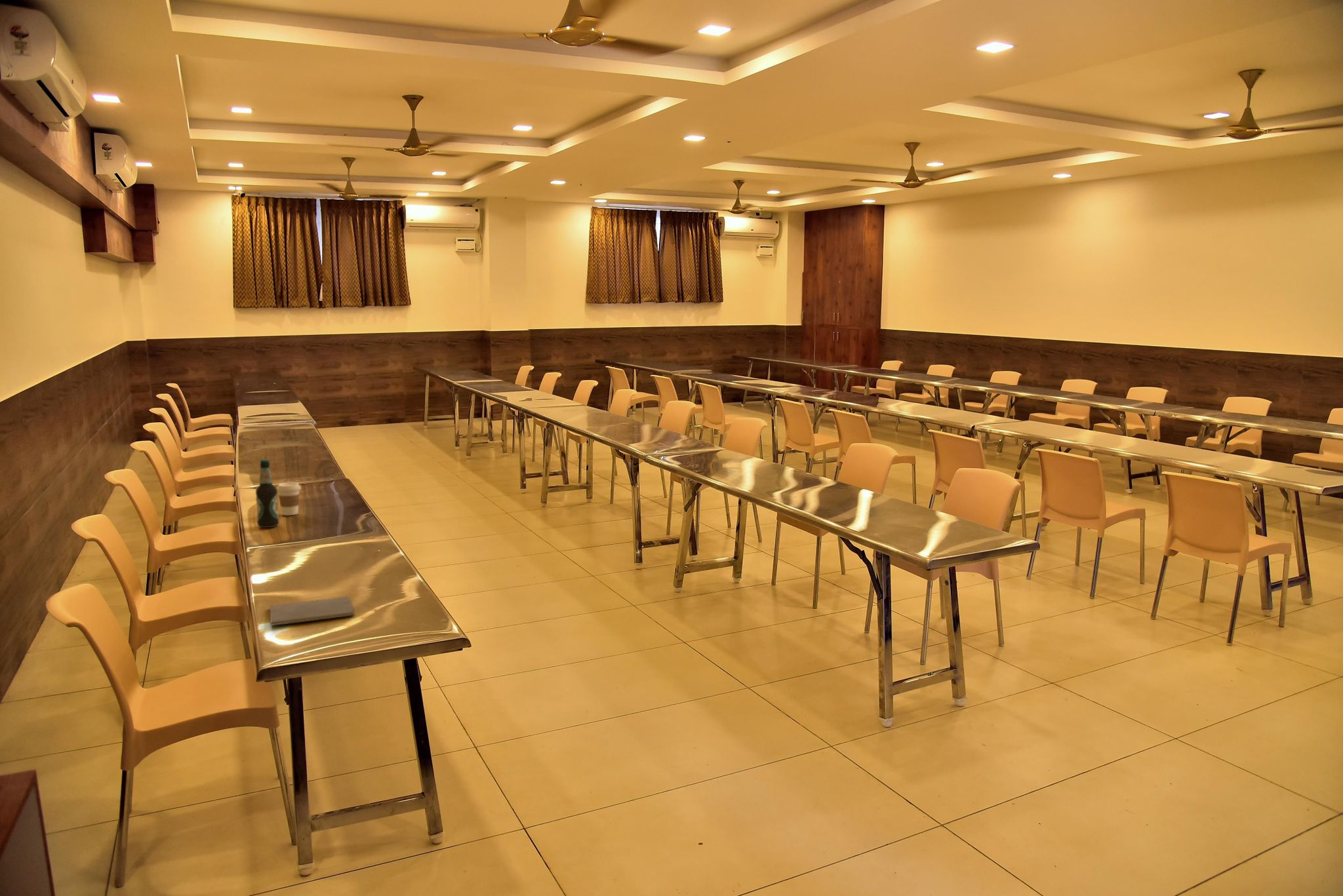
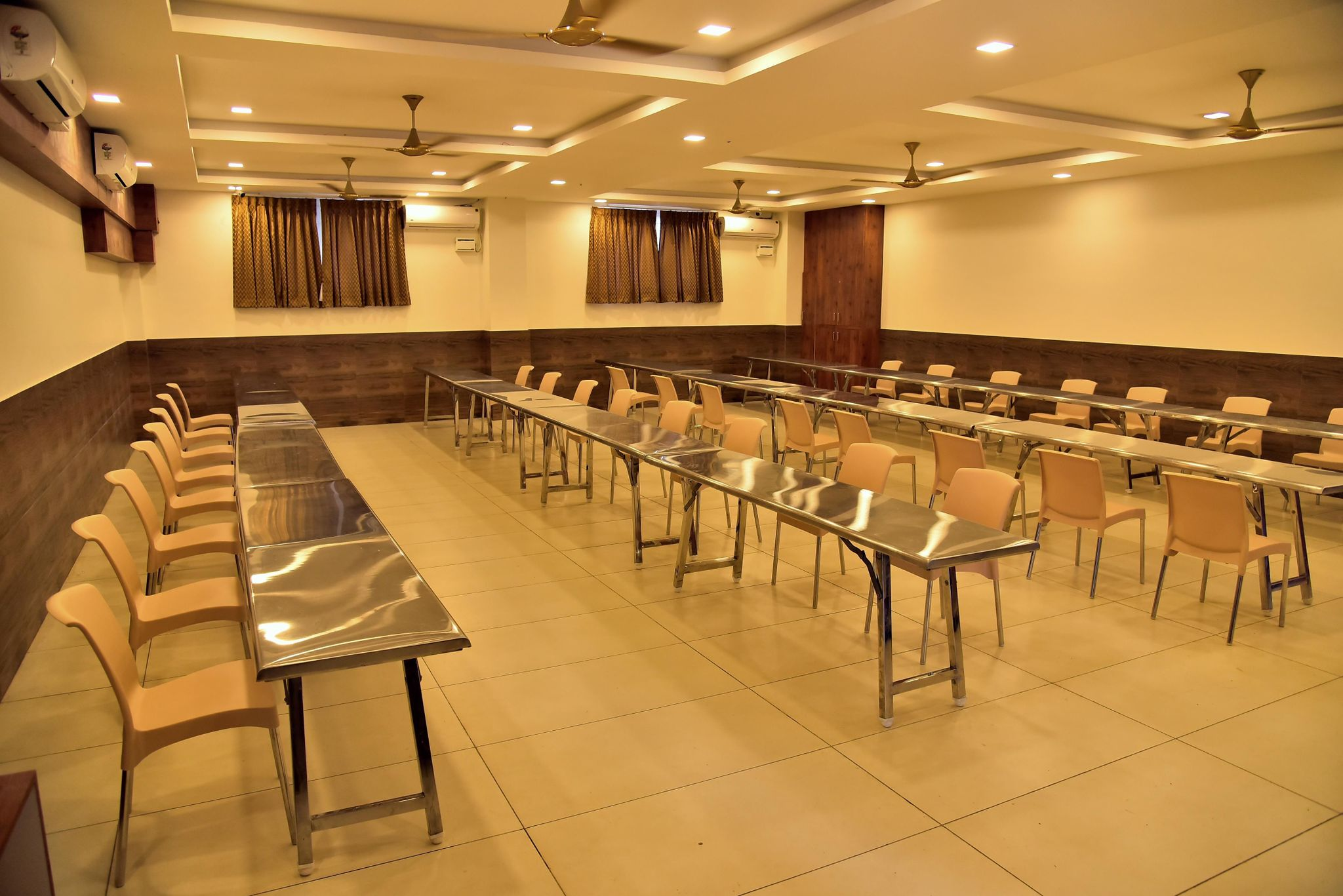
- bottle [255,459,279,528]
- coffee cup [275,481,302,516]
- notepad [270,596,355,627]
